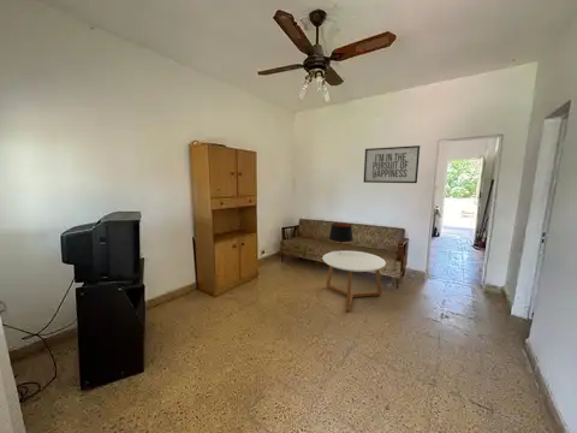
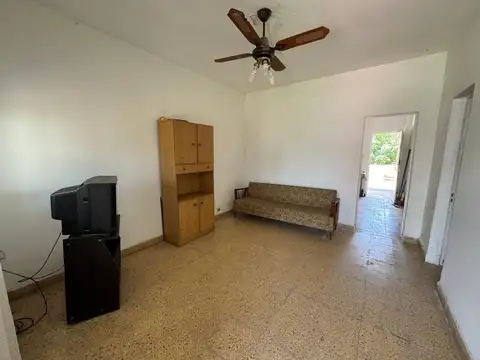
- table lamp [328,223,355,250]
- coffee table [321,250,387,313]
- mirror [363,144,422,184]
